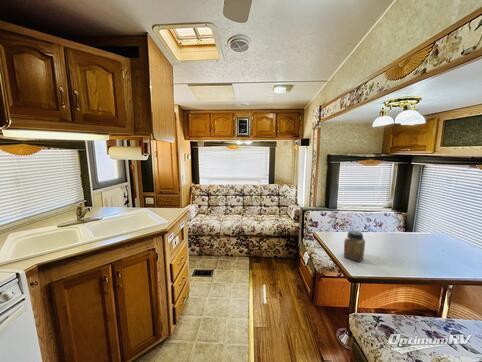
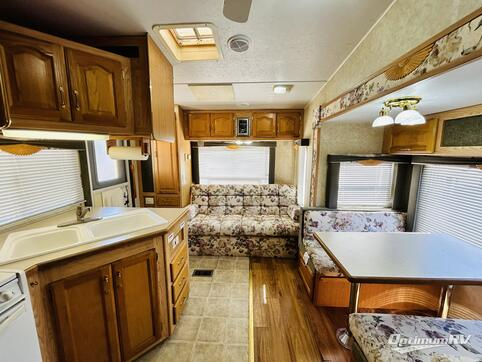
- jar [343,229,366,263]
